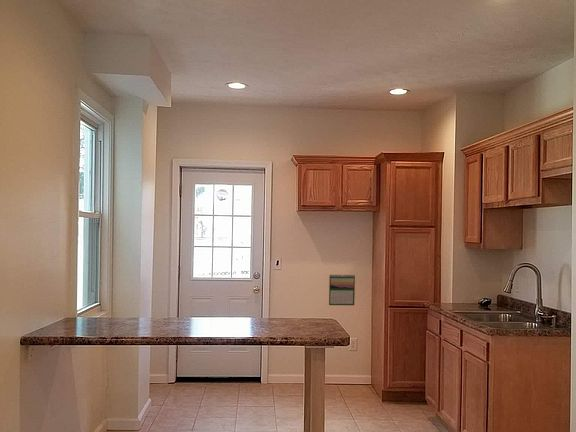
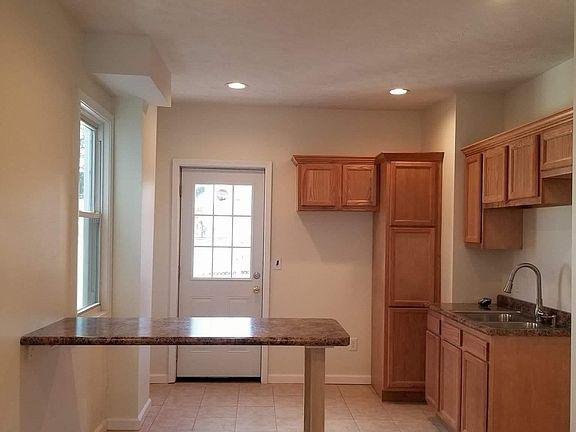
- calendar [328,273,356,306]
